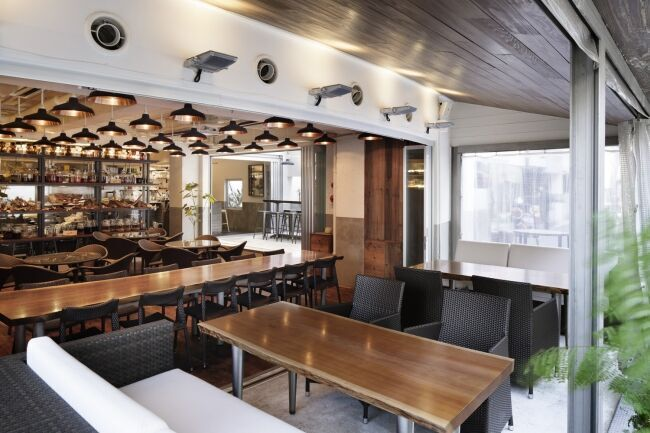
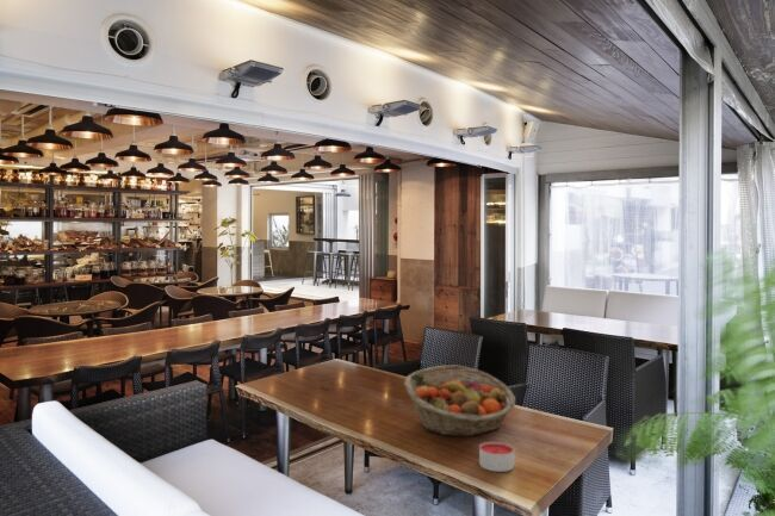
+ candle [478,441,515,473]
+ fruit basket [403,365,516,437]
